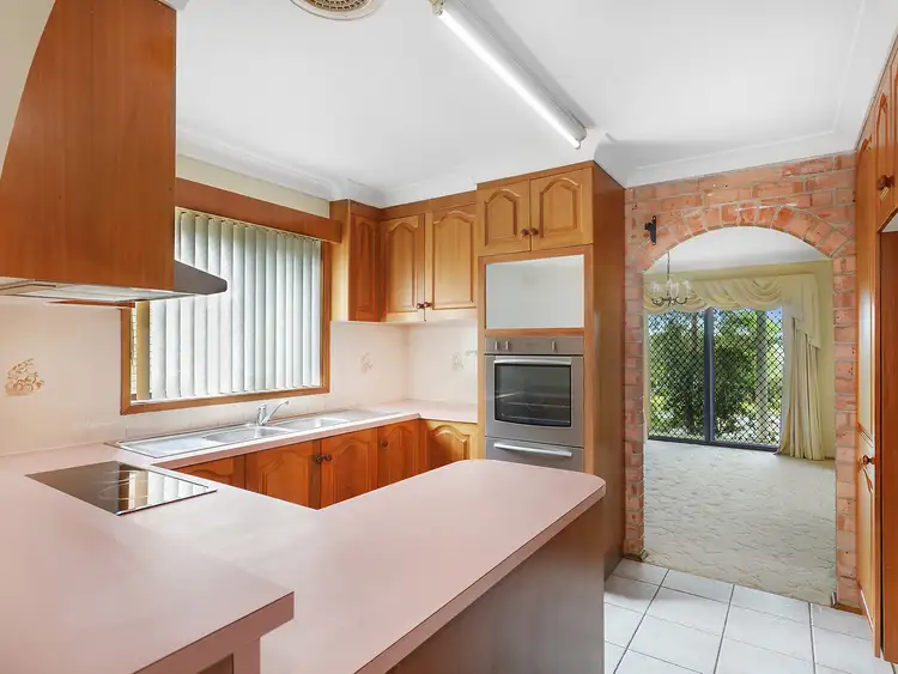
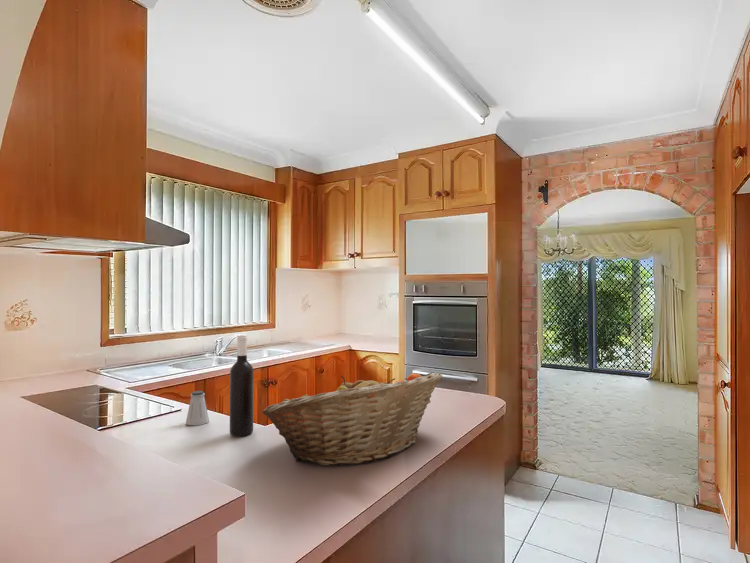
+ wine bottle [229,333,255,438]
+ fruit basket [262,371,443,467]
+ saltshaker [185,390,210,426]
